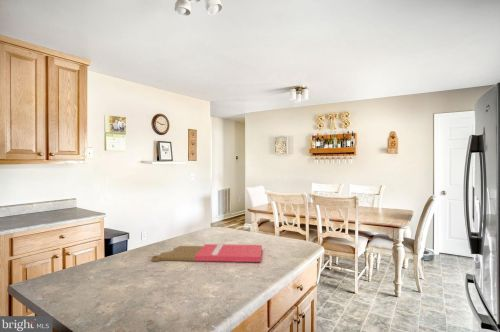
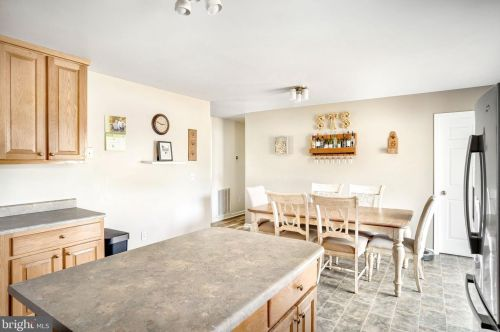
- cutting board [151,243,263,263]
